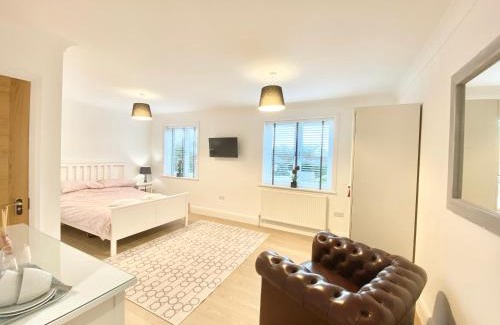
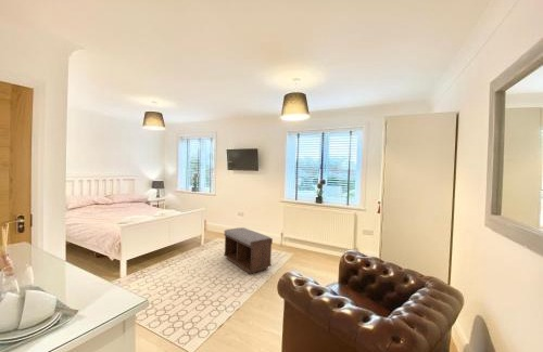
+ bench [223,226,274,275]
